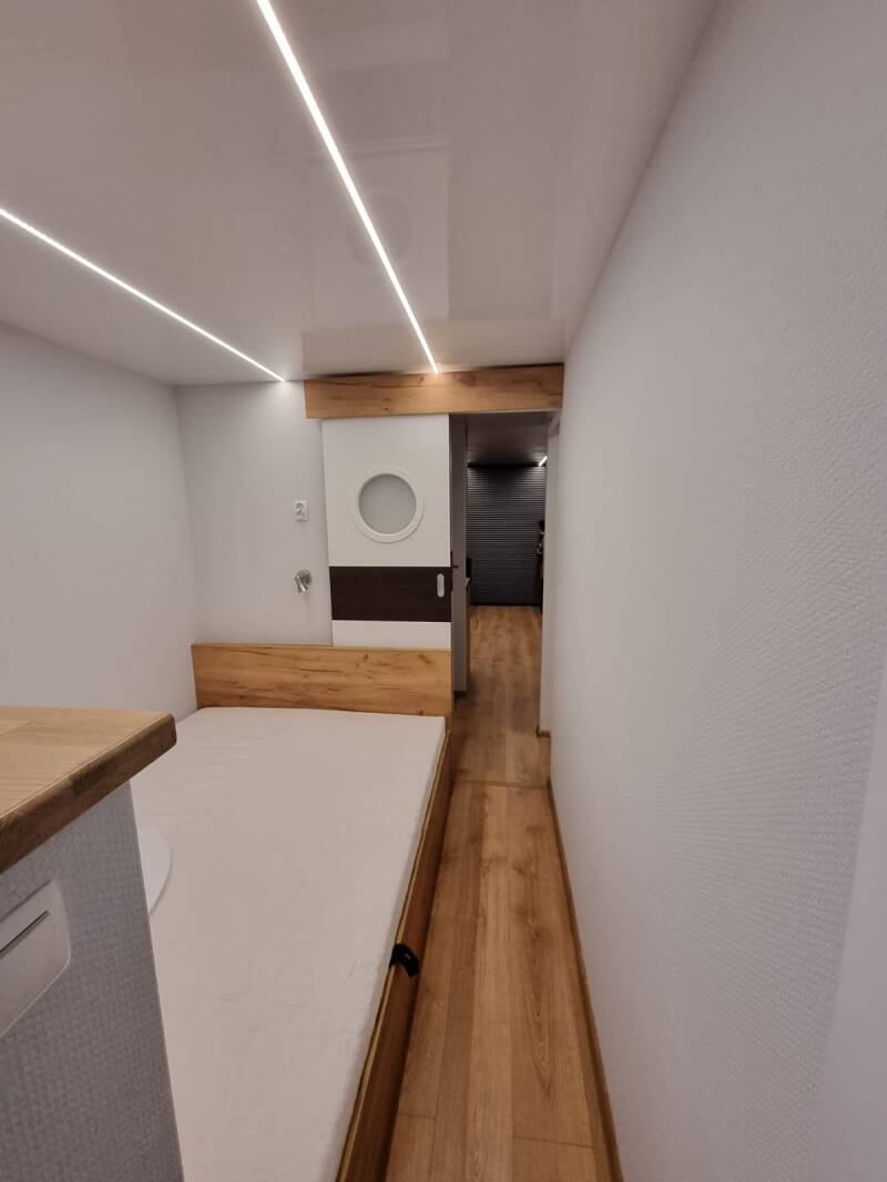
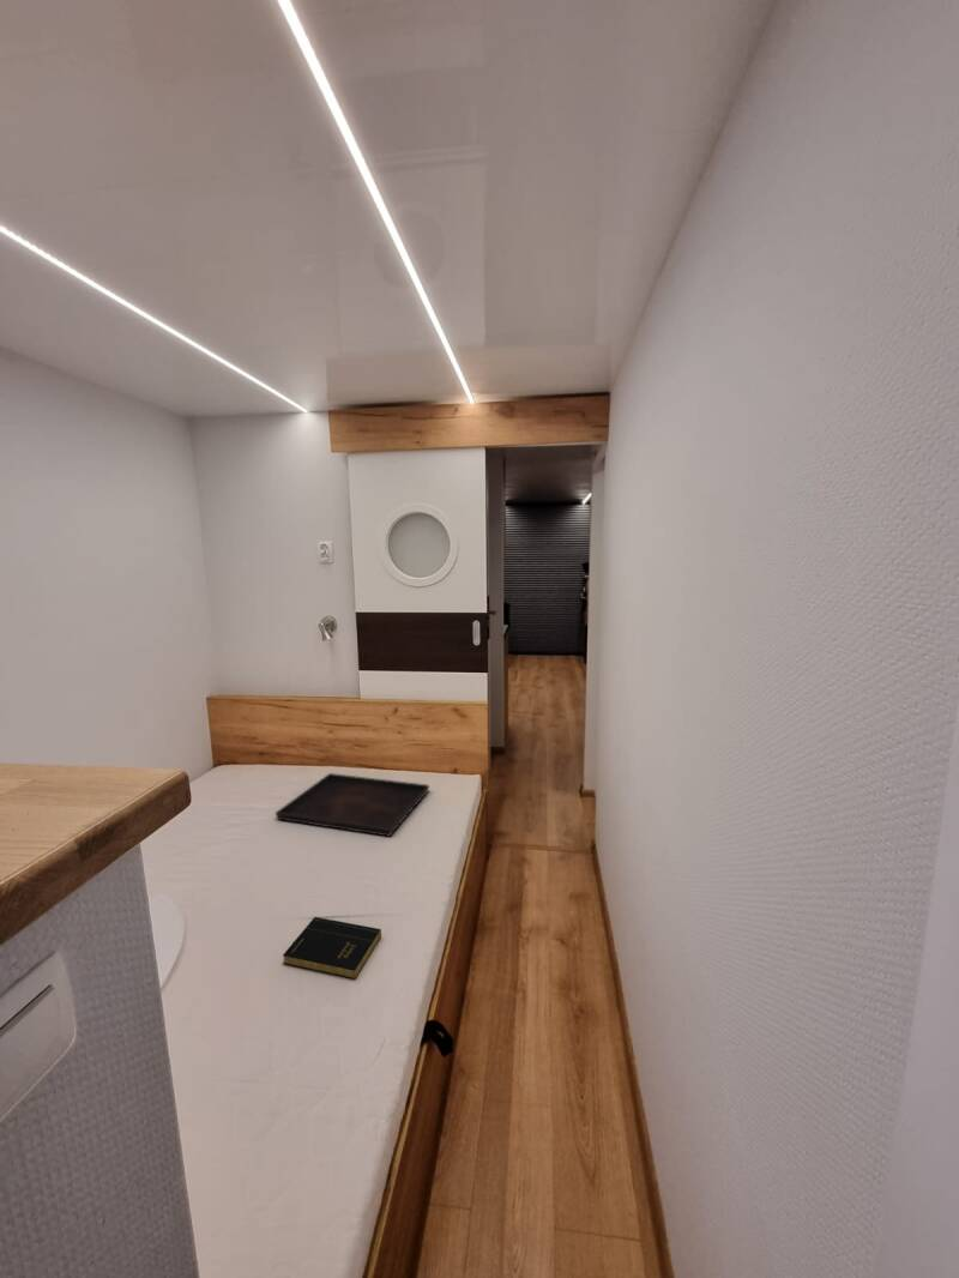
+ serving tray [275,772,430,838]
+ book [282,916,382,981]
